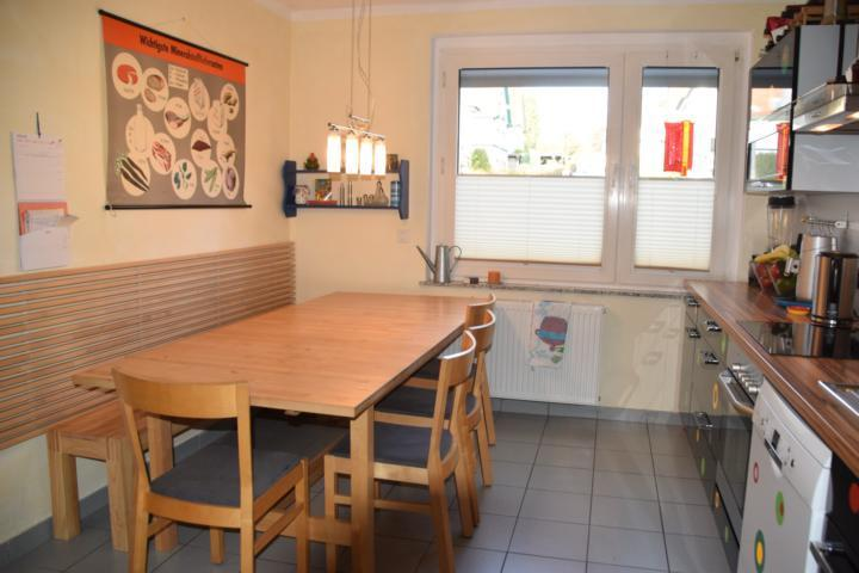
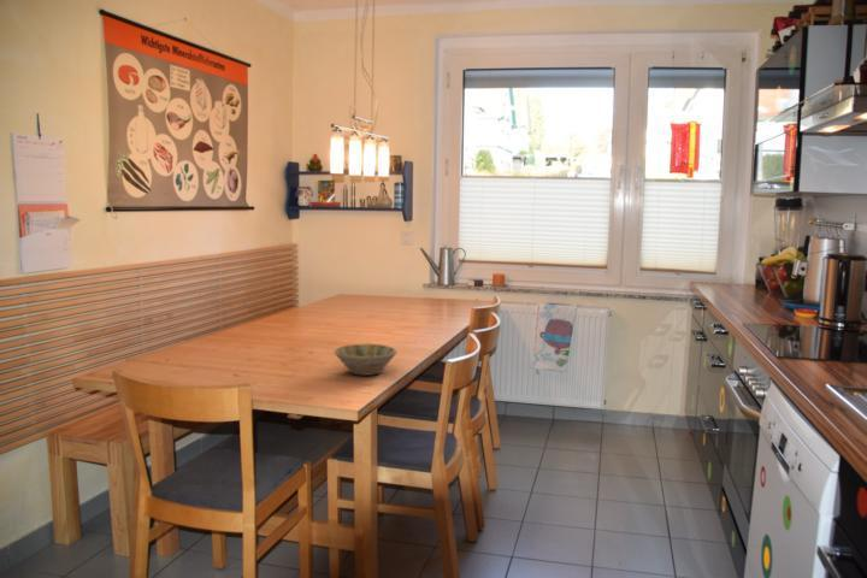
+ bowl [334,343,397,377]
